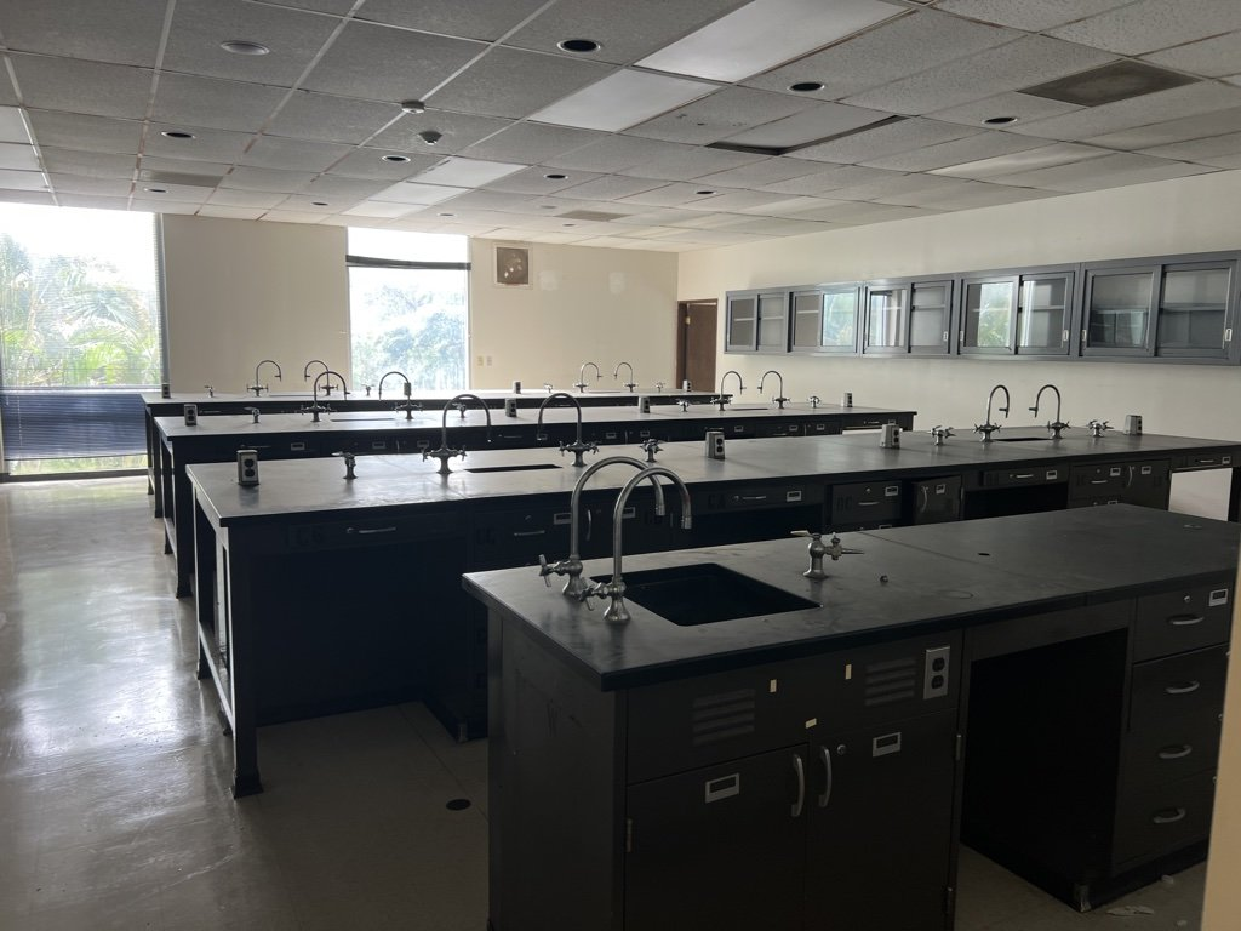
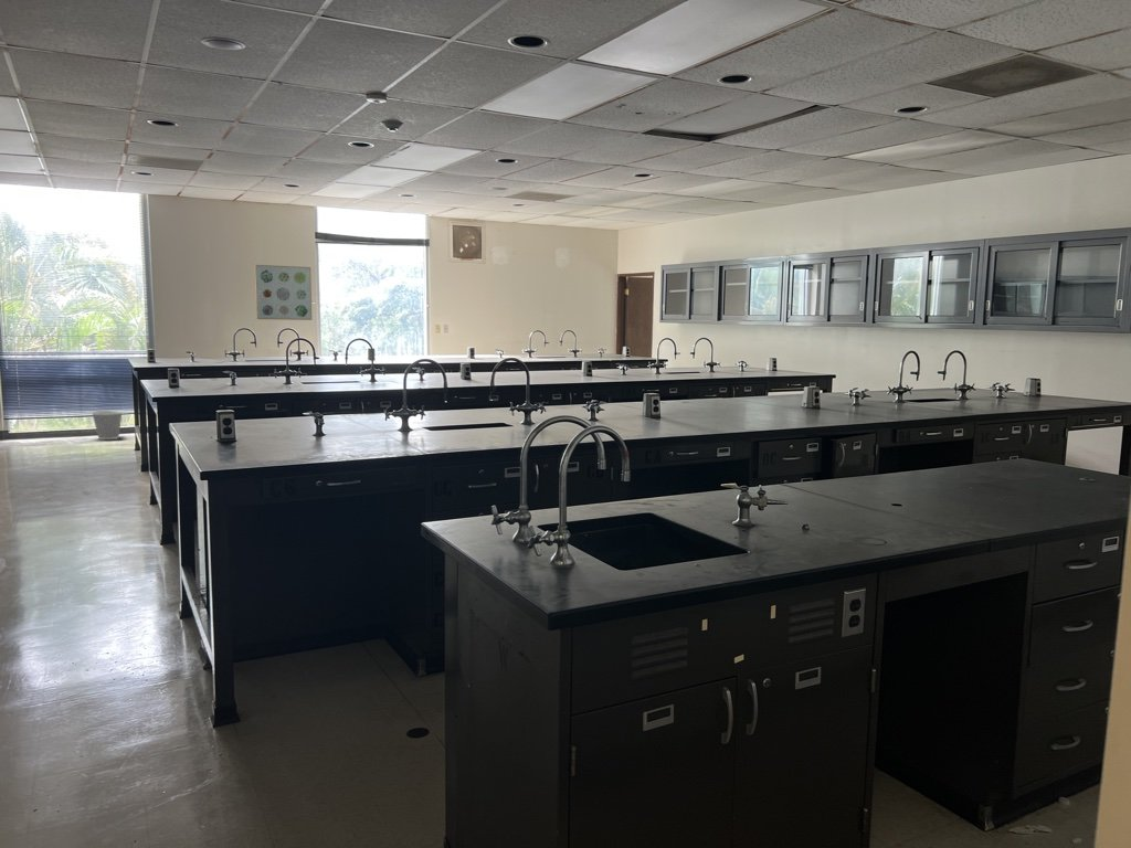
+ wastebasket [91,410,124,441]
+ wall art [254,264,313,321]
